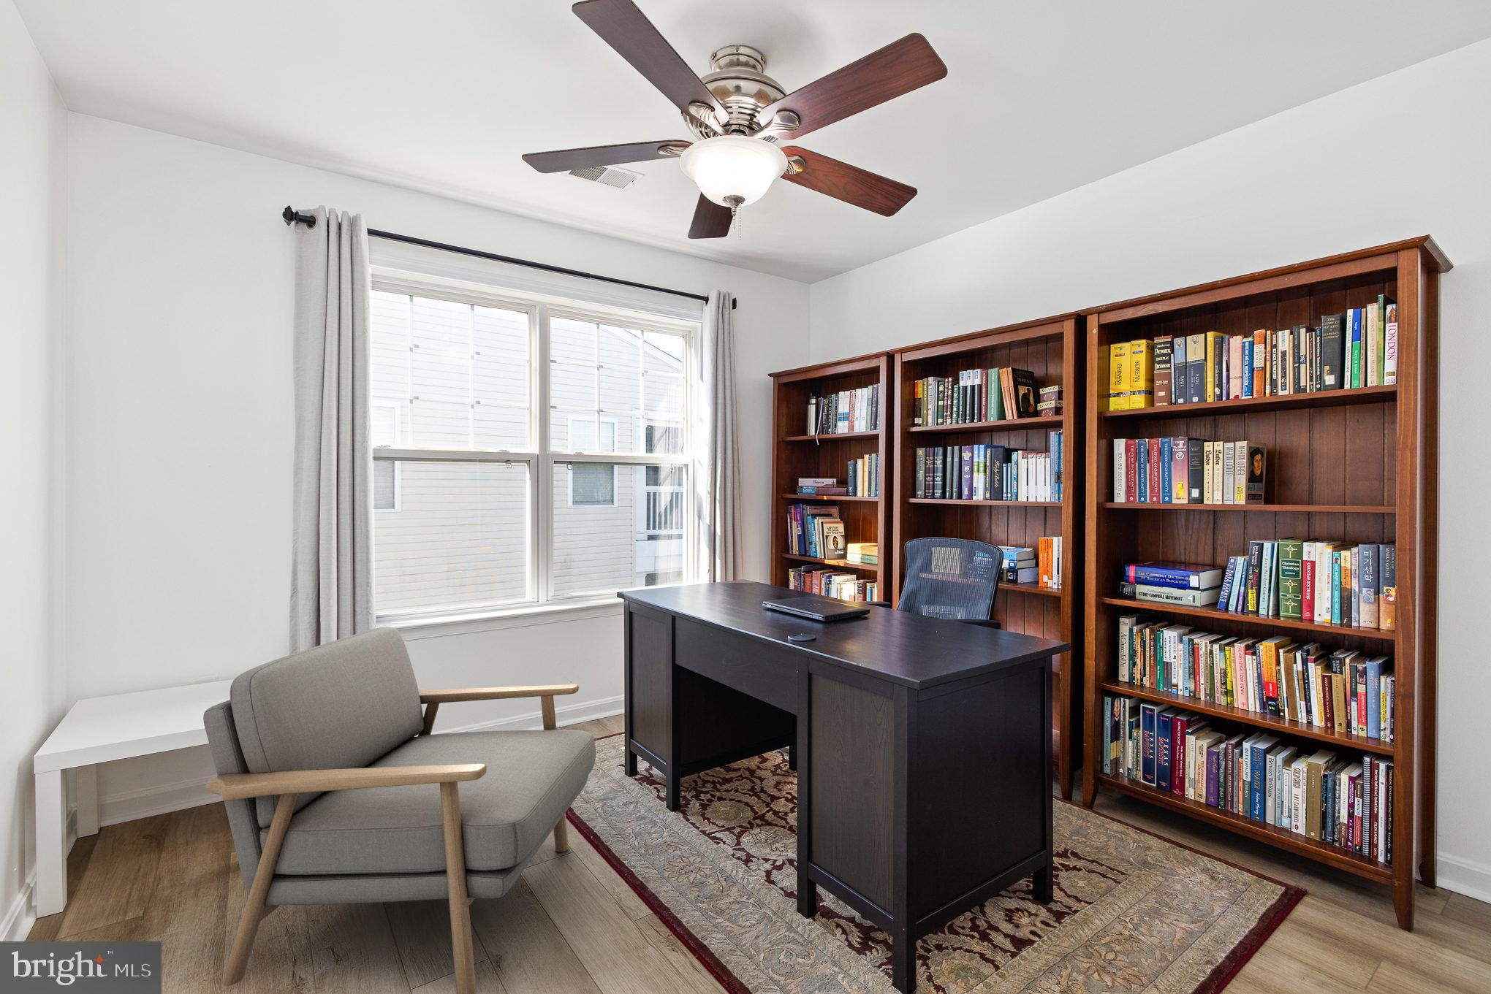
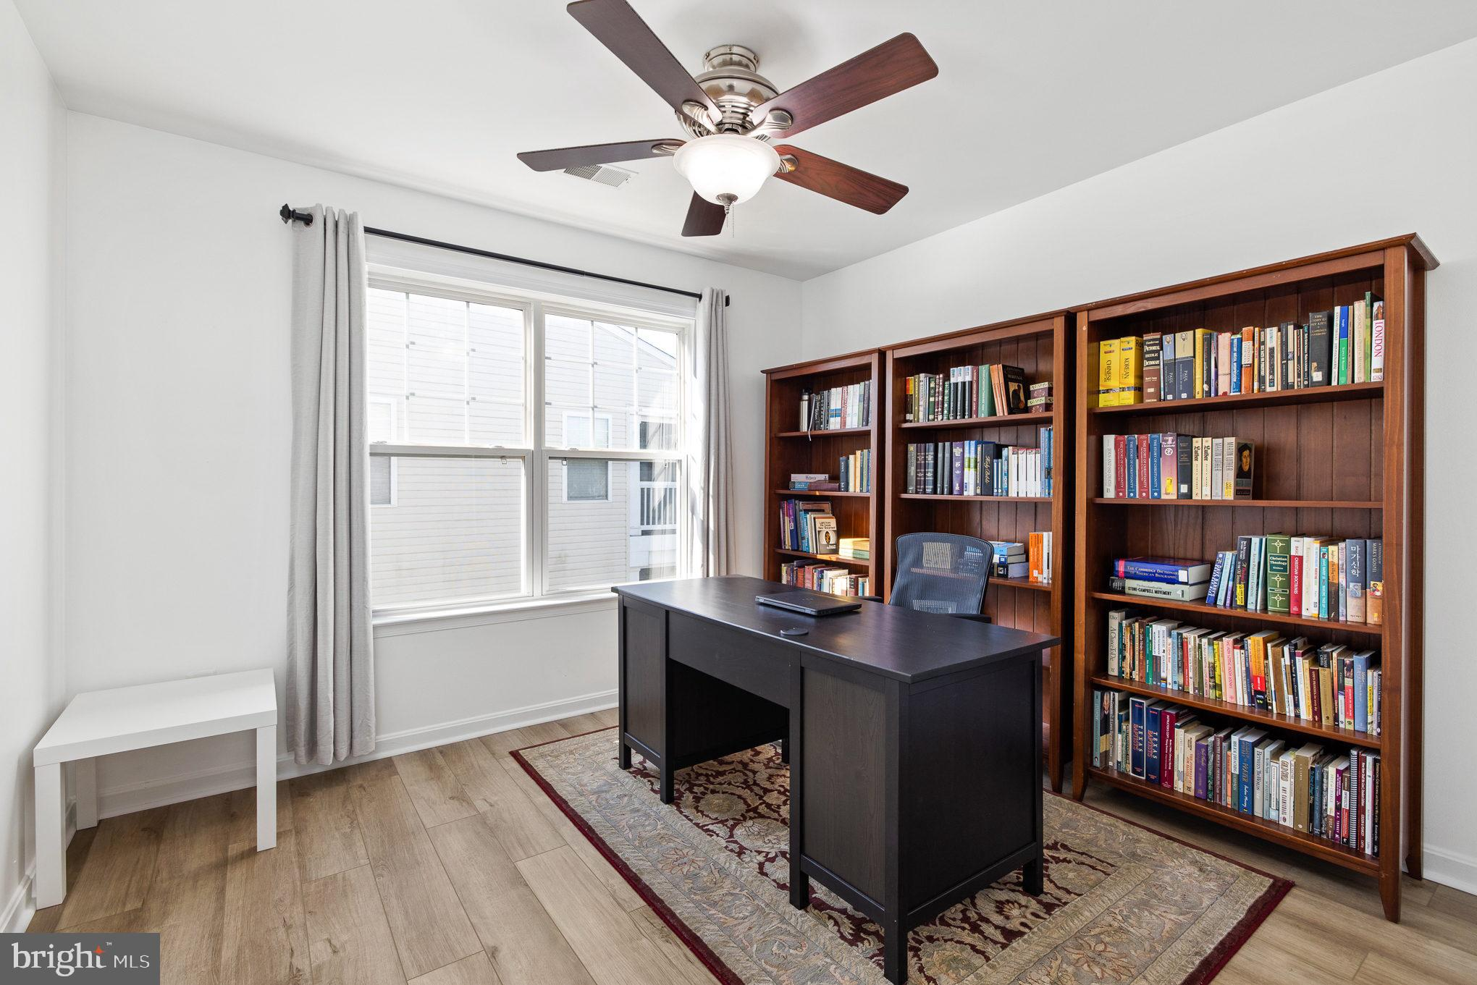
- armchair [202,626,596,994]
